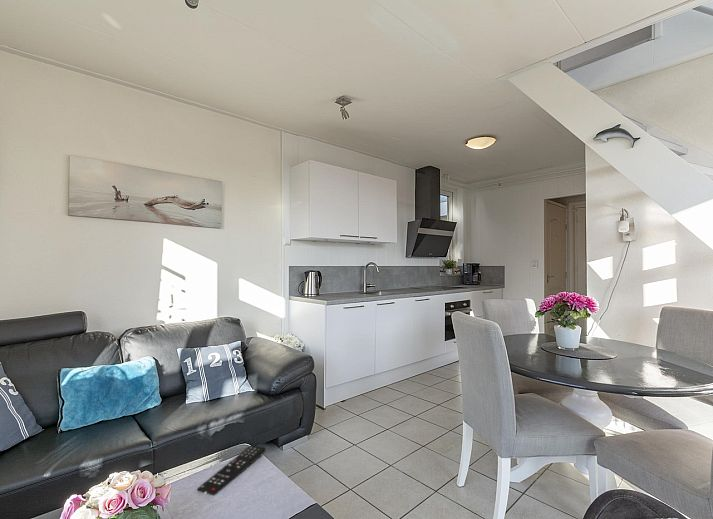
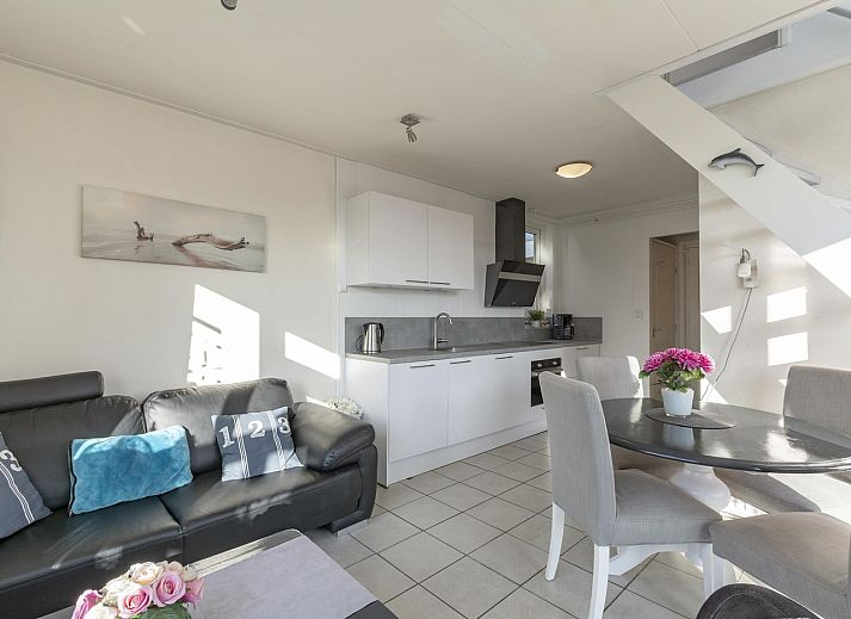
- remote control [196,444,266,497]
